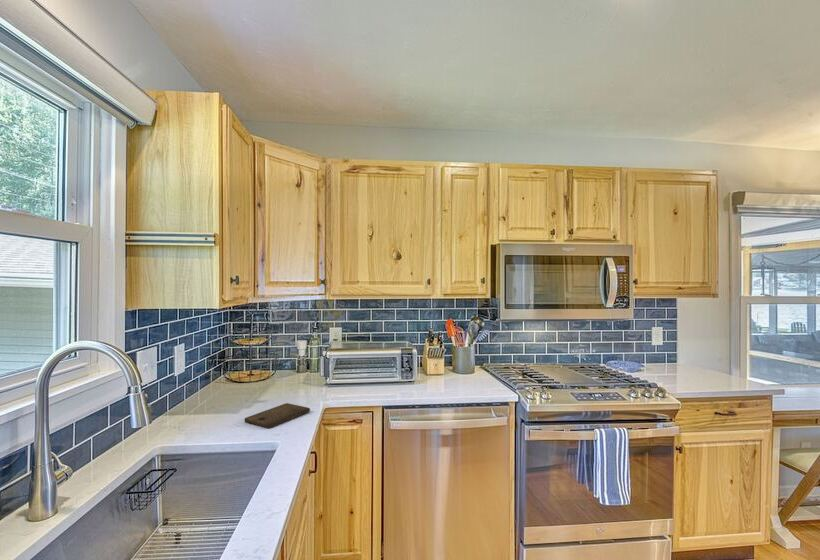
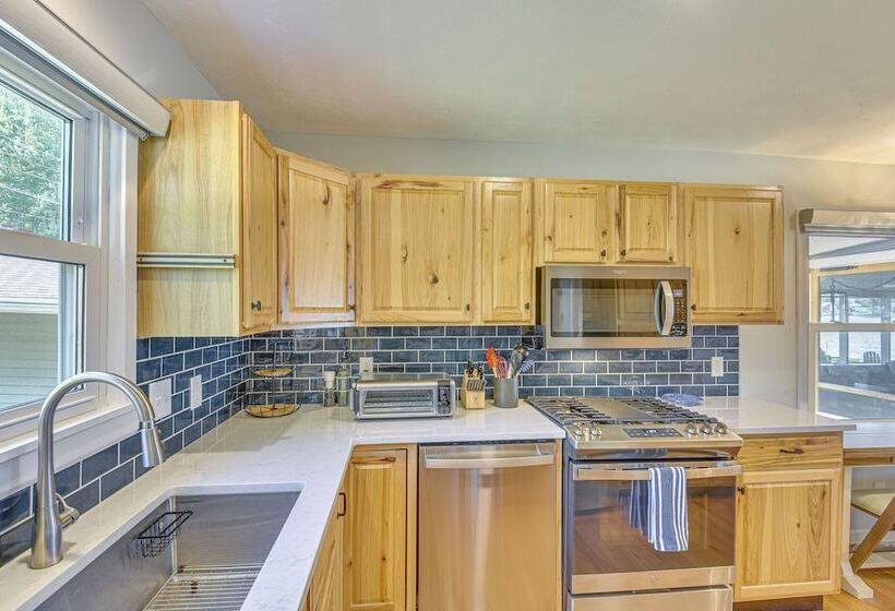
- cutting board [244,402,311,429]
